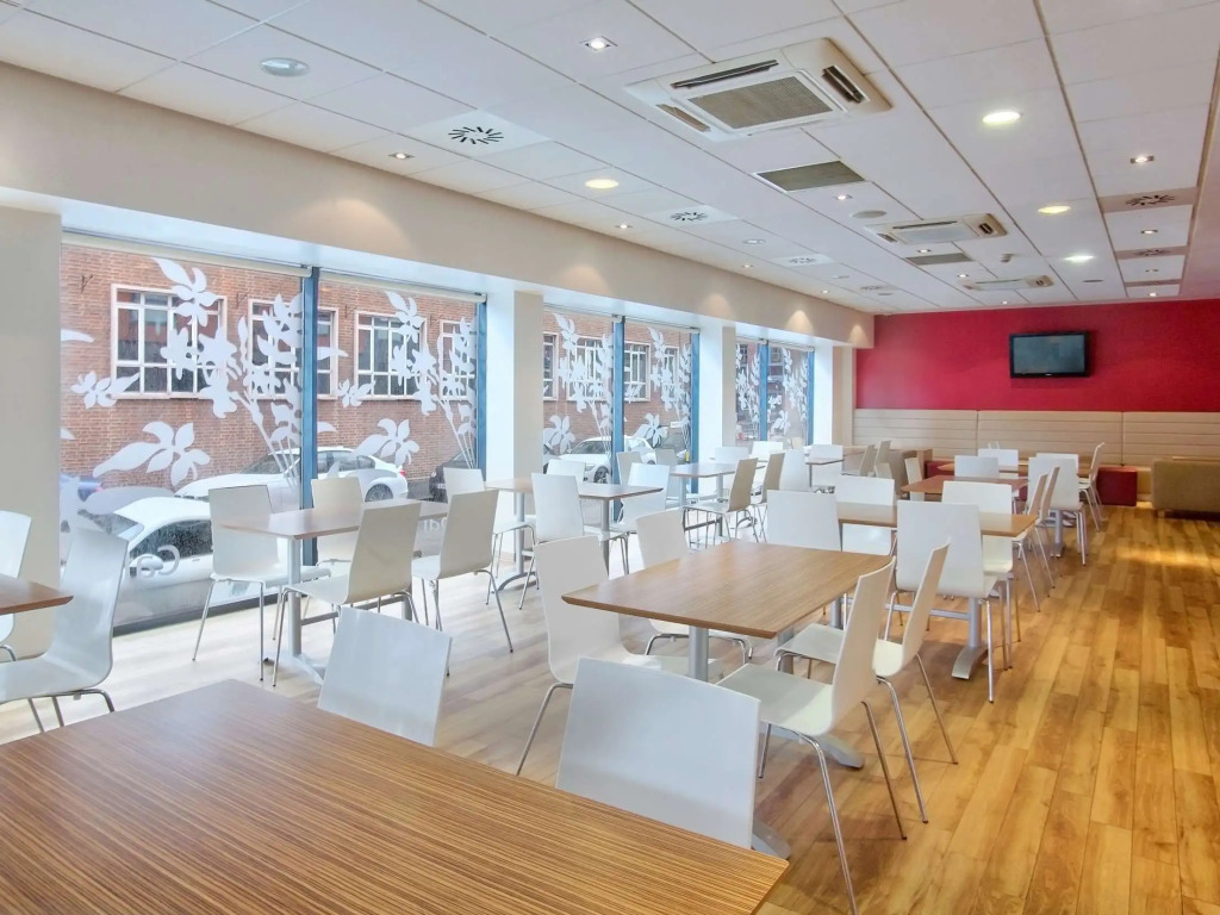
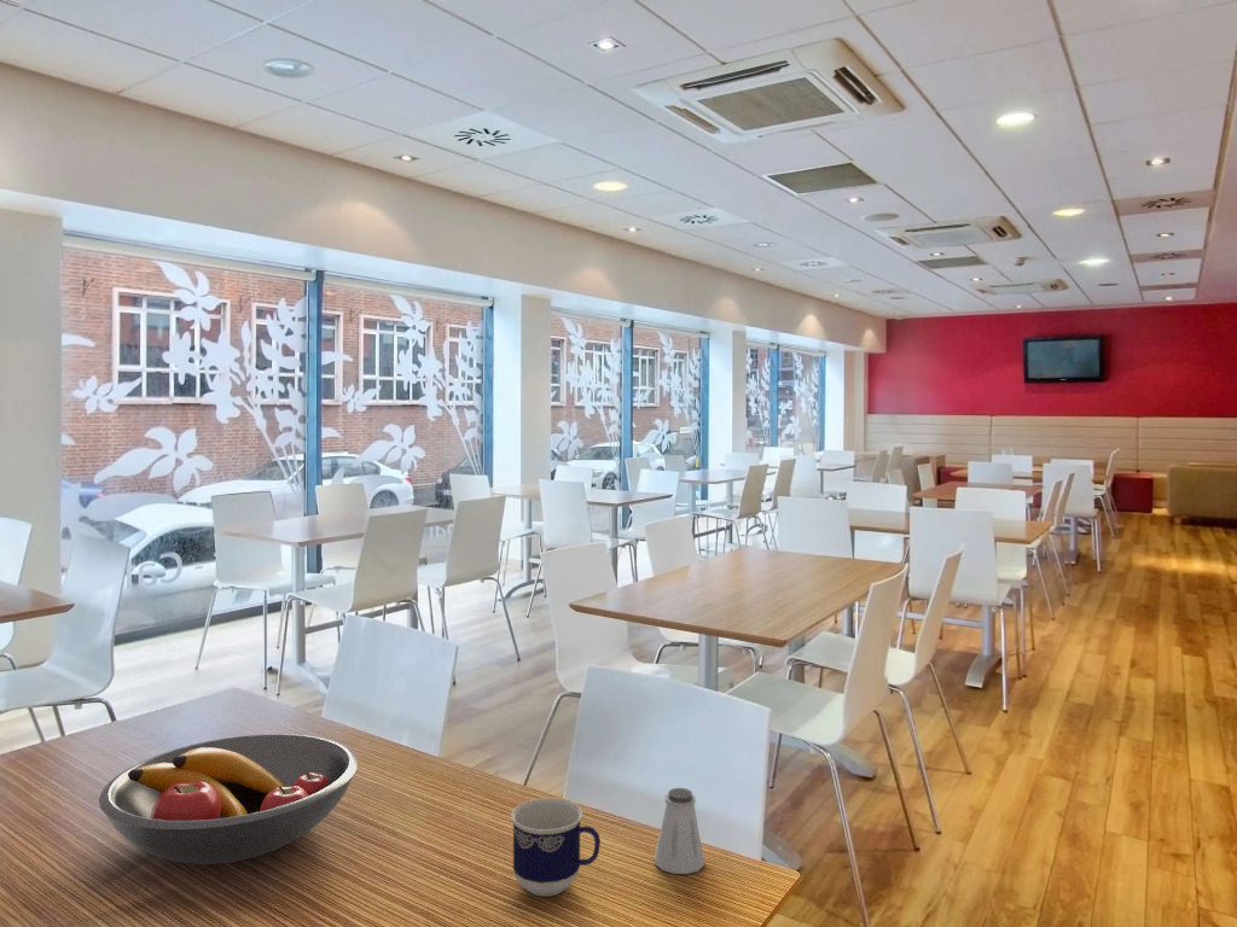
+ fruit bowl [98,733,359,865]
+ saltshaker [654,787,705,875]
+ cup [510,797,602,898]
